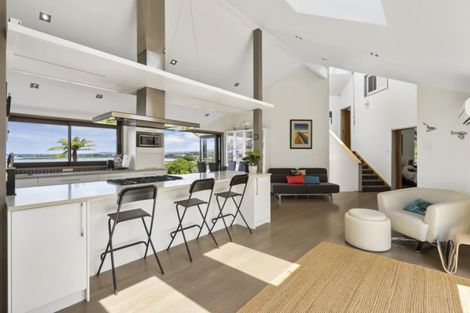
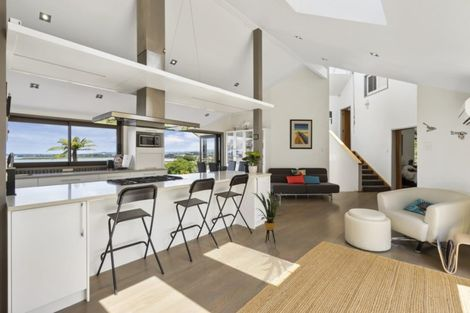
+ house plant [252,190,287,244]
